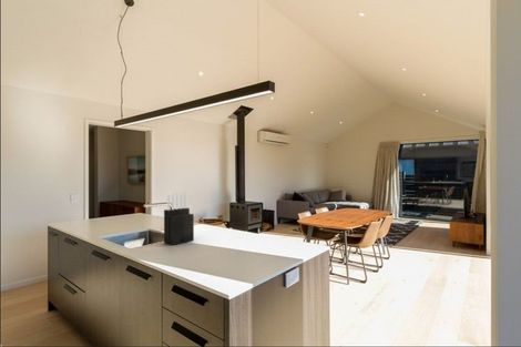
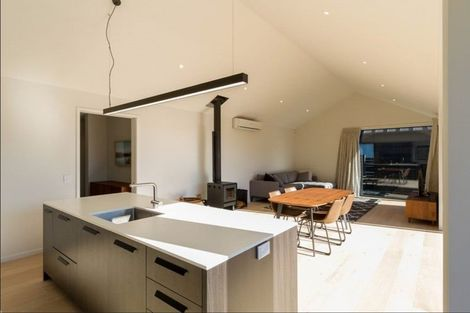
- knife block [163,192,195,246]
